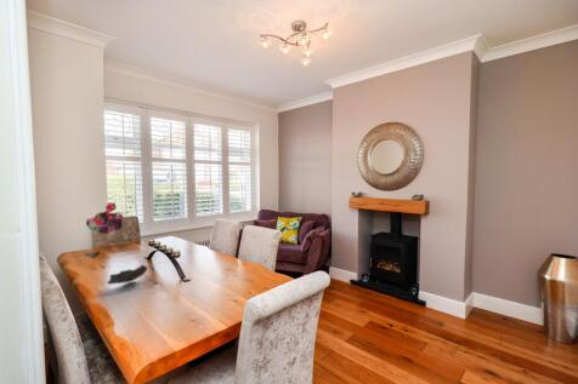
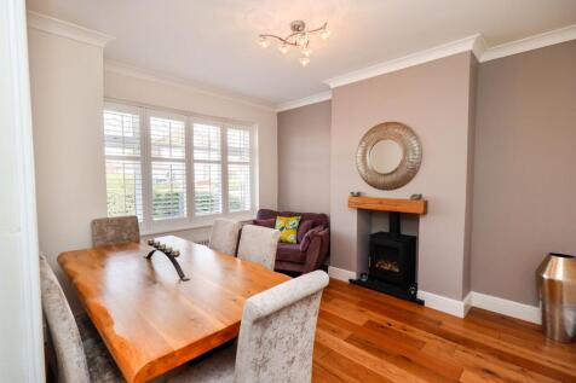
- flower bouquet [78,202,148,286]
